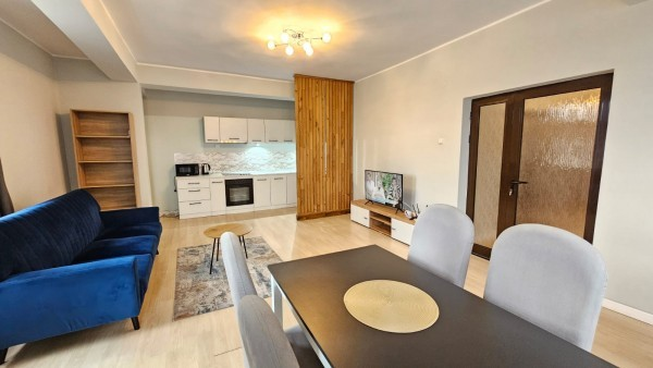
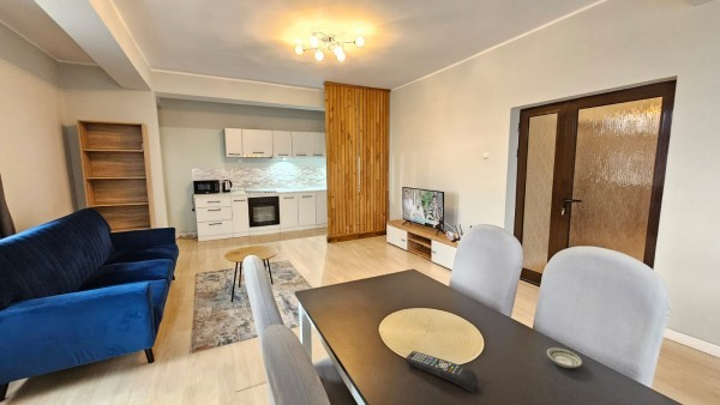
+ remote control [404,350,479,393]
+ saucer [546,346,583,369]
